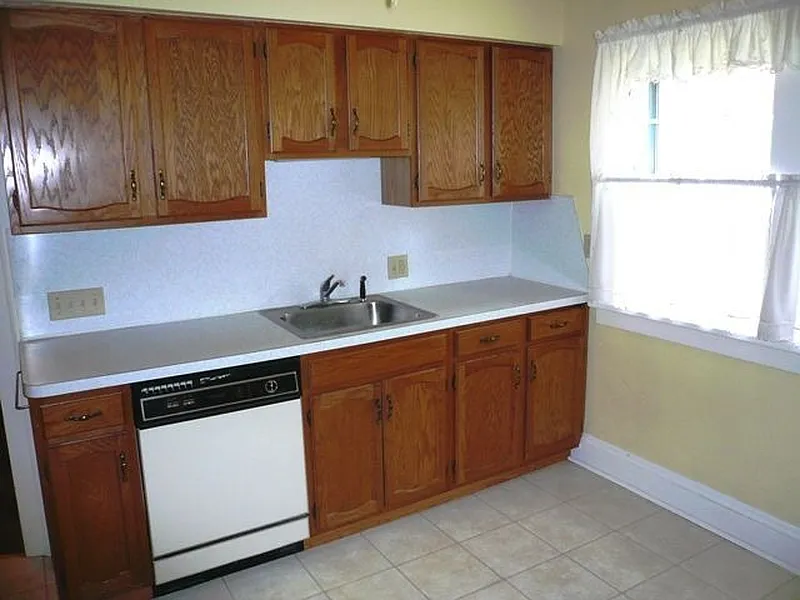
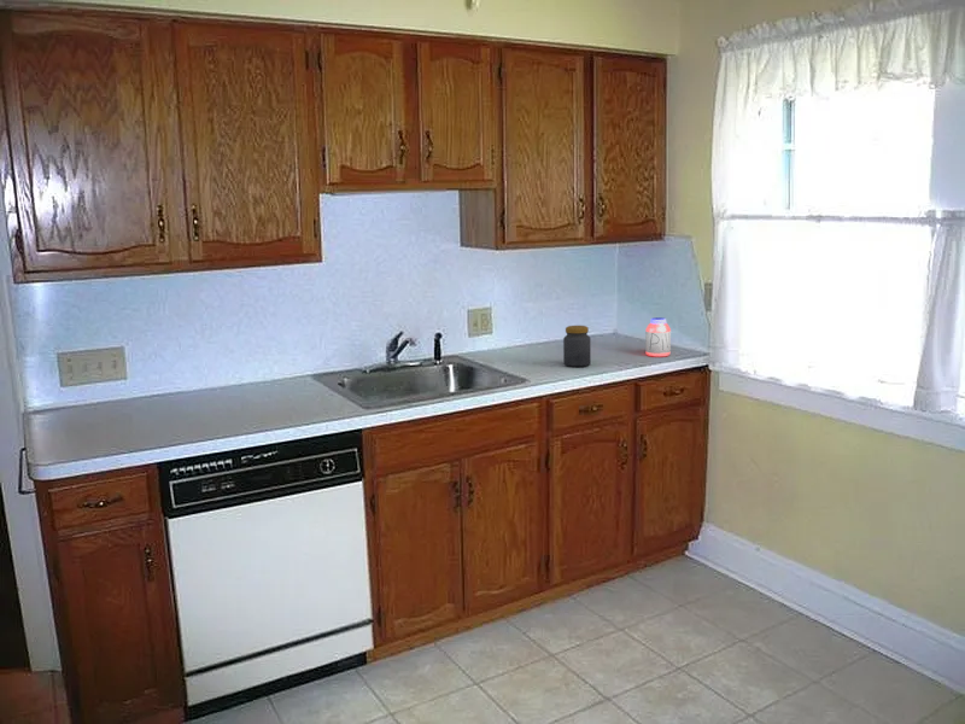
+ jar [644,316,672,357]
+ jar [562,325,592,368]
